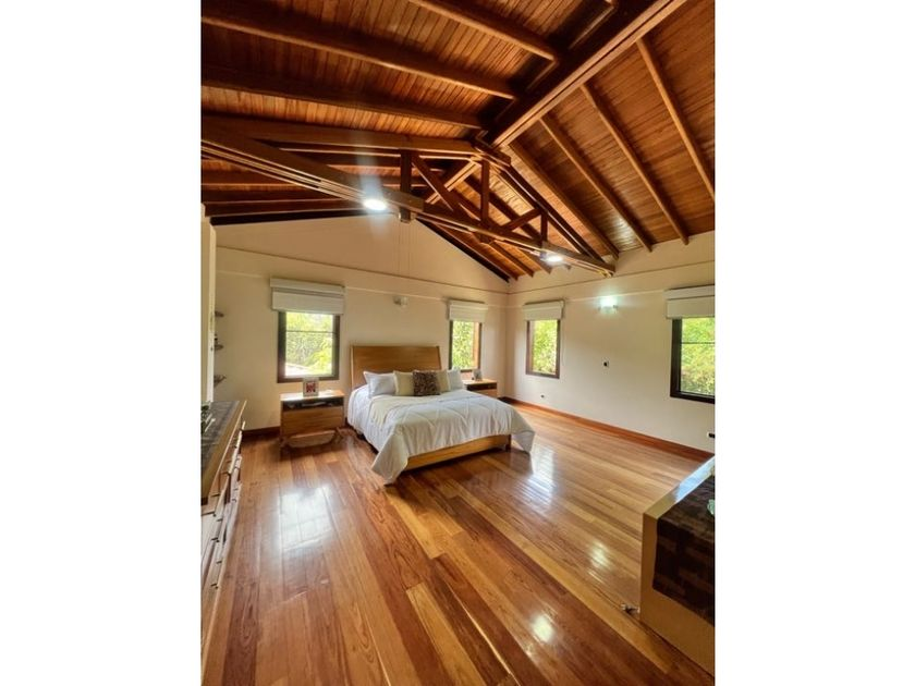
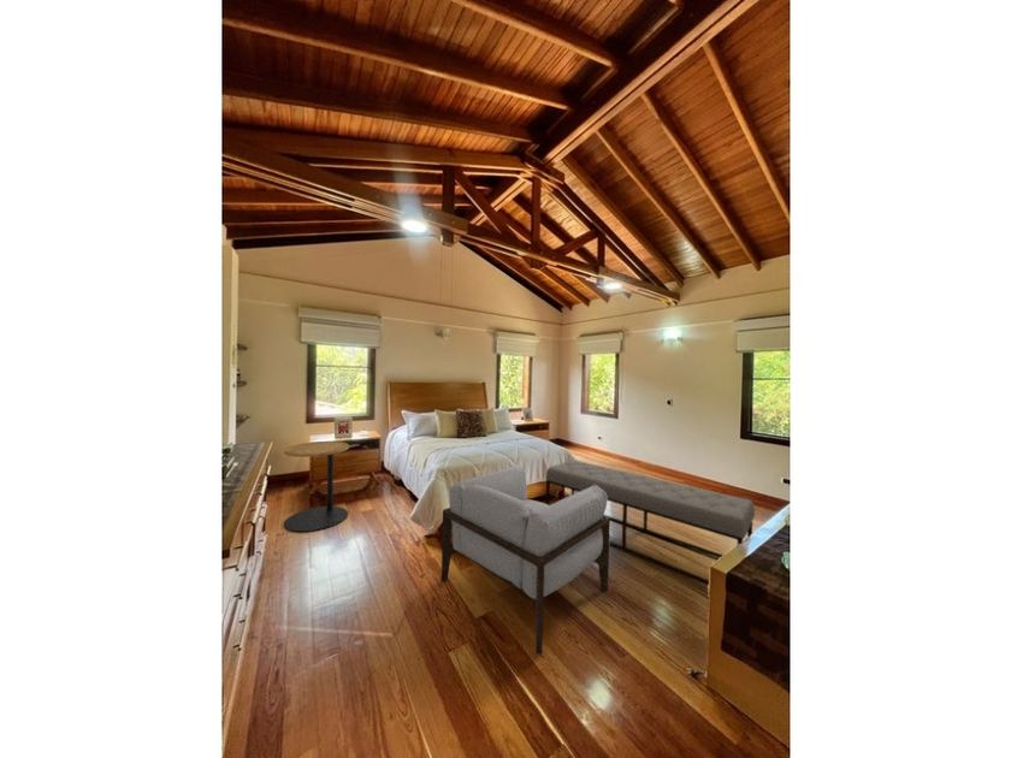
+ armchair [441,464,611,656]
+ bench [544,458,756,586]
+ side table [283,440,350,533]
